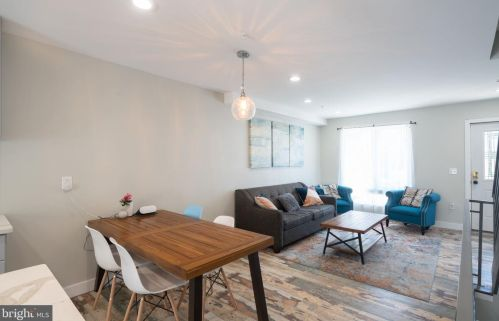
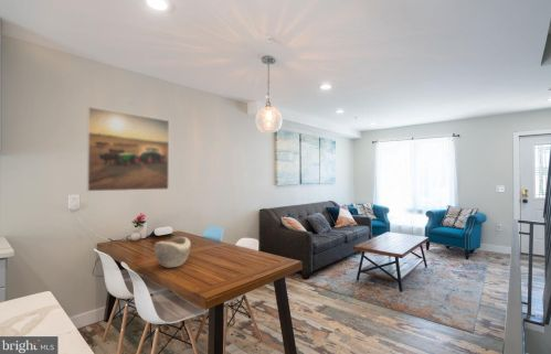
+ decorative bowl [153,236,192,269]
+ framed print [86,106,170,192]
